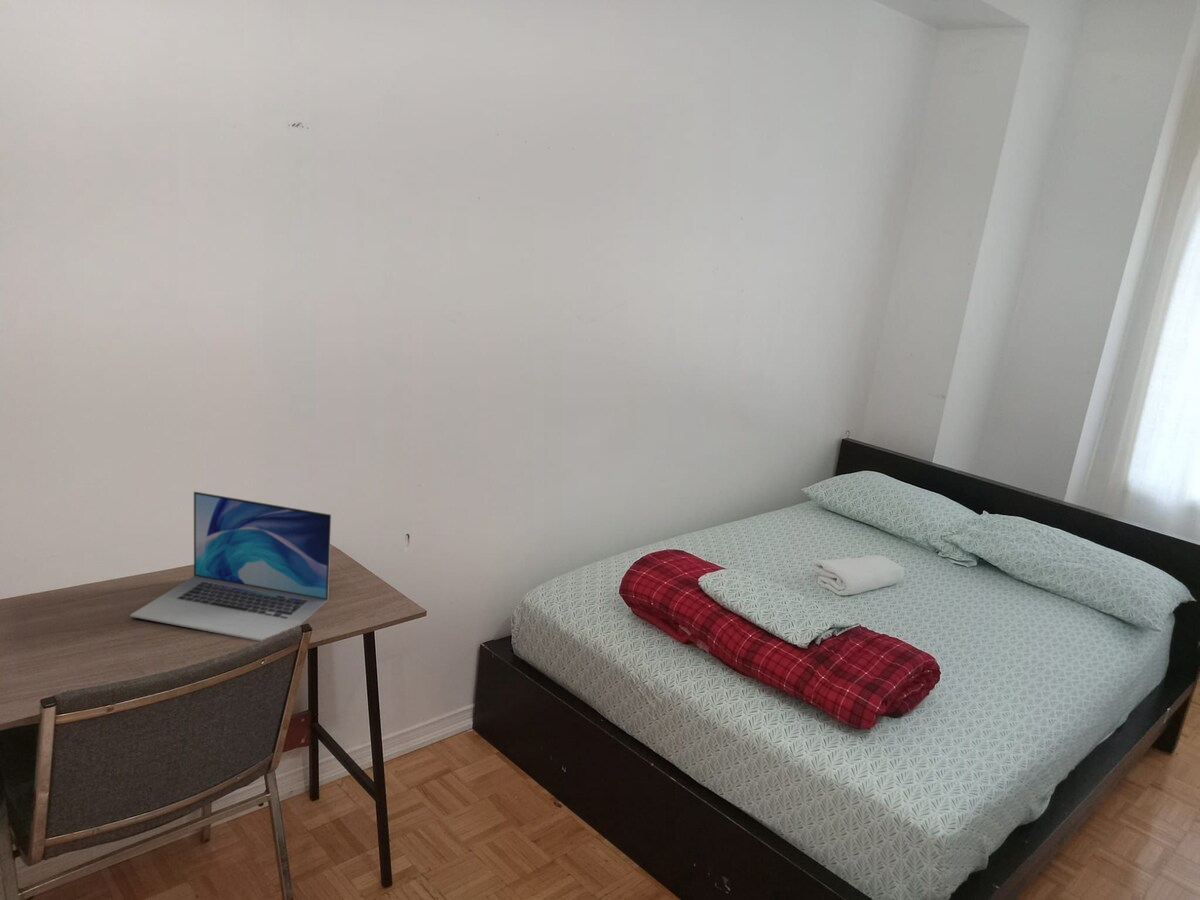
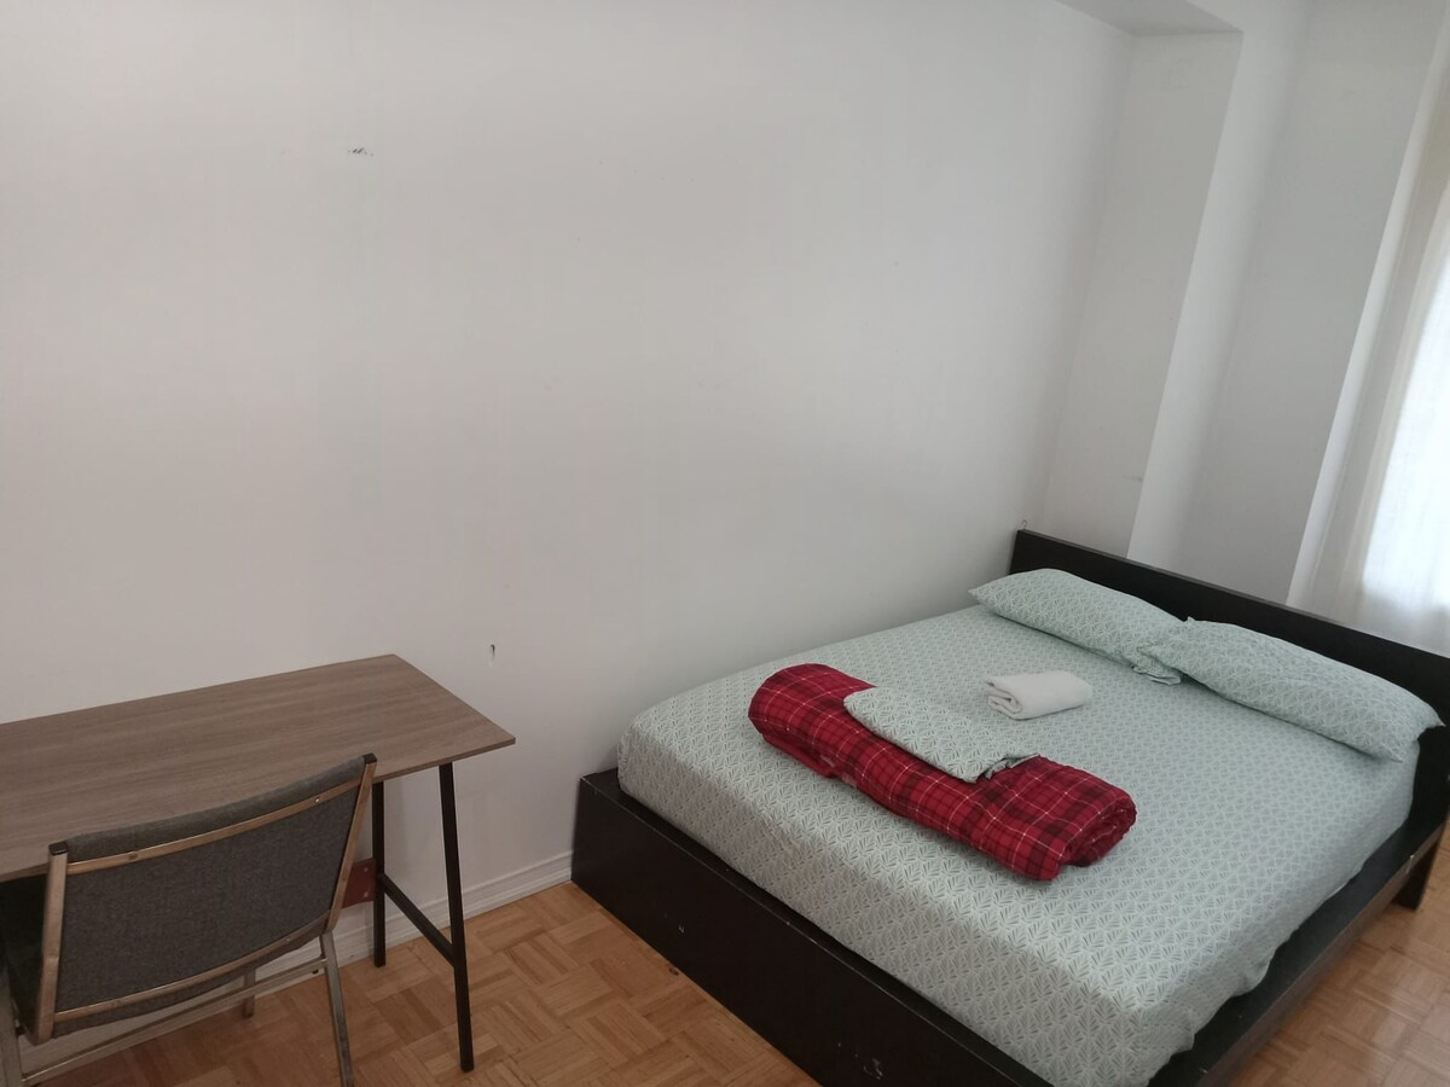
- laptop [129,490,332,642]
